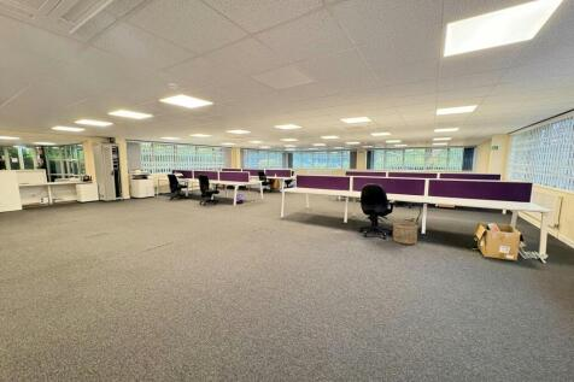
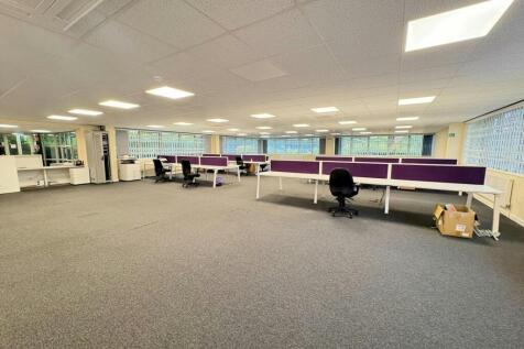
- wooden bucket [392,222,420,245]
